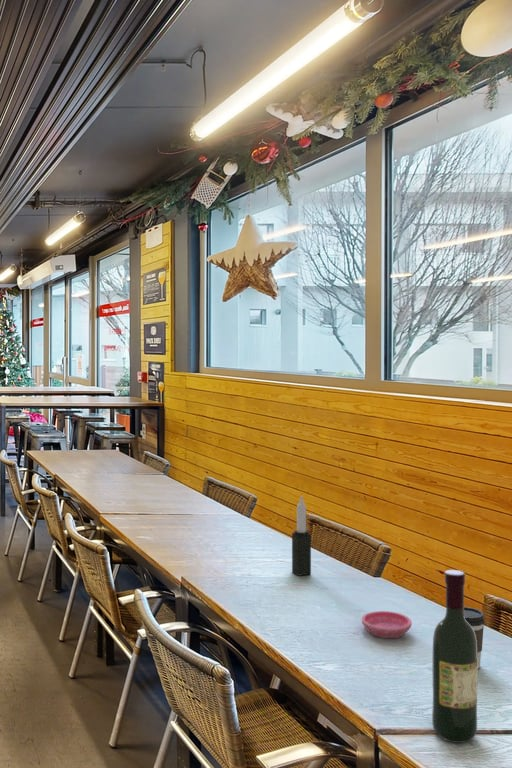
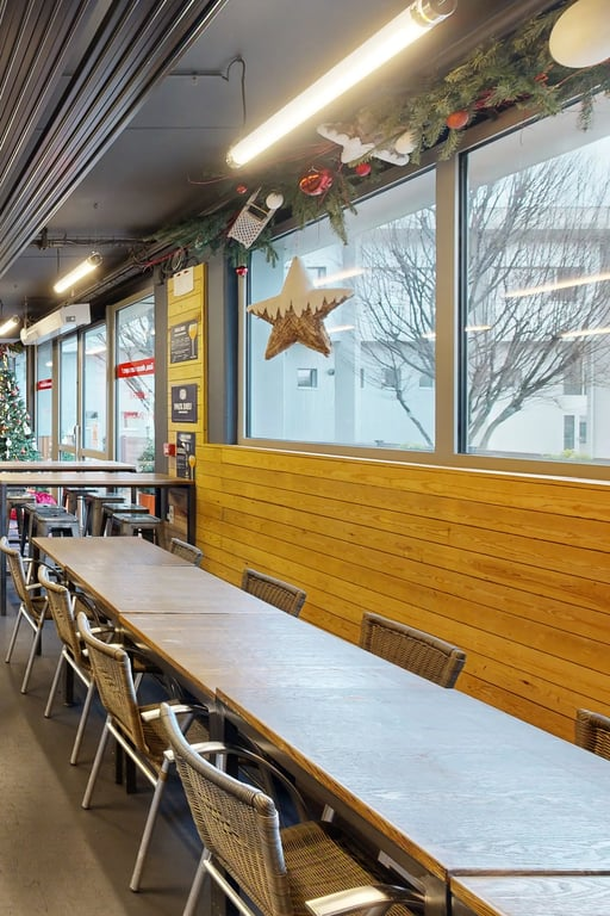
- candle [291,495,312,577]
- saucer [361,610,413,639]
- wine bottle [431,569,479,744]
- coffee cup [464,606,486,669]
